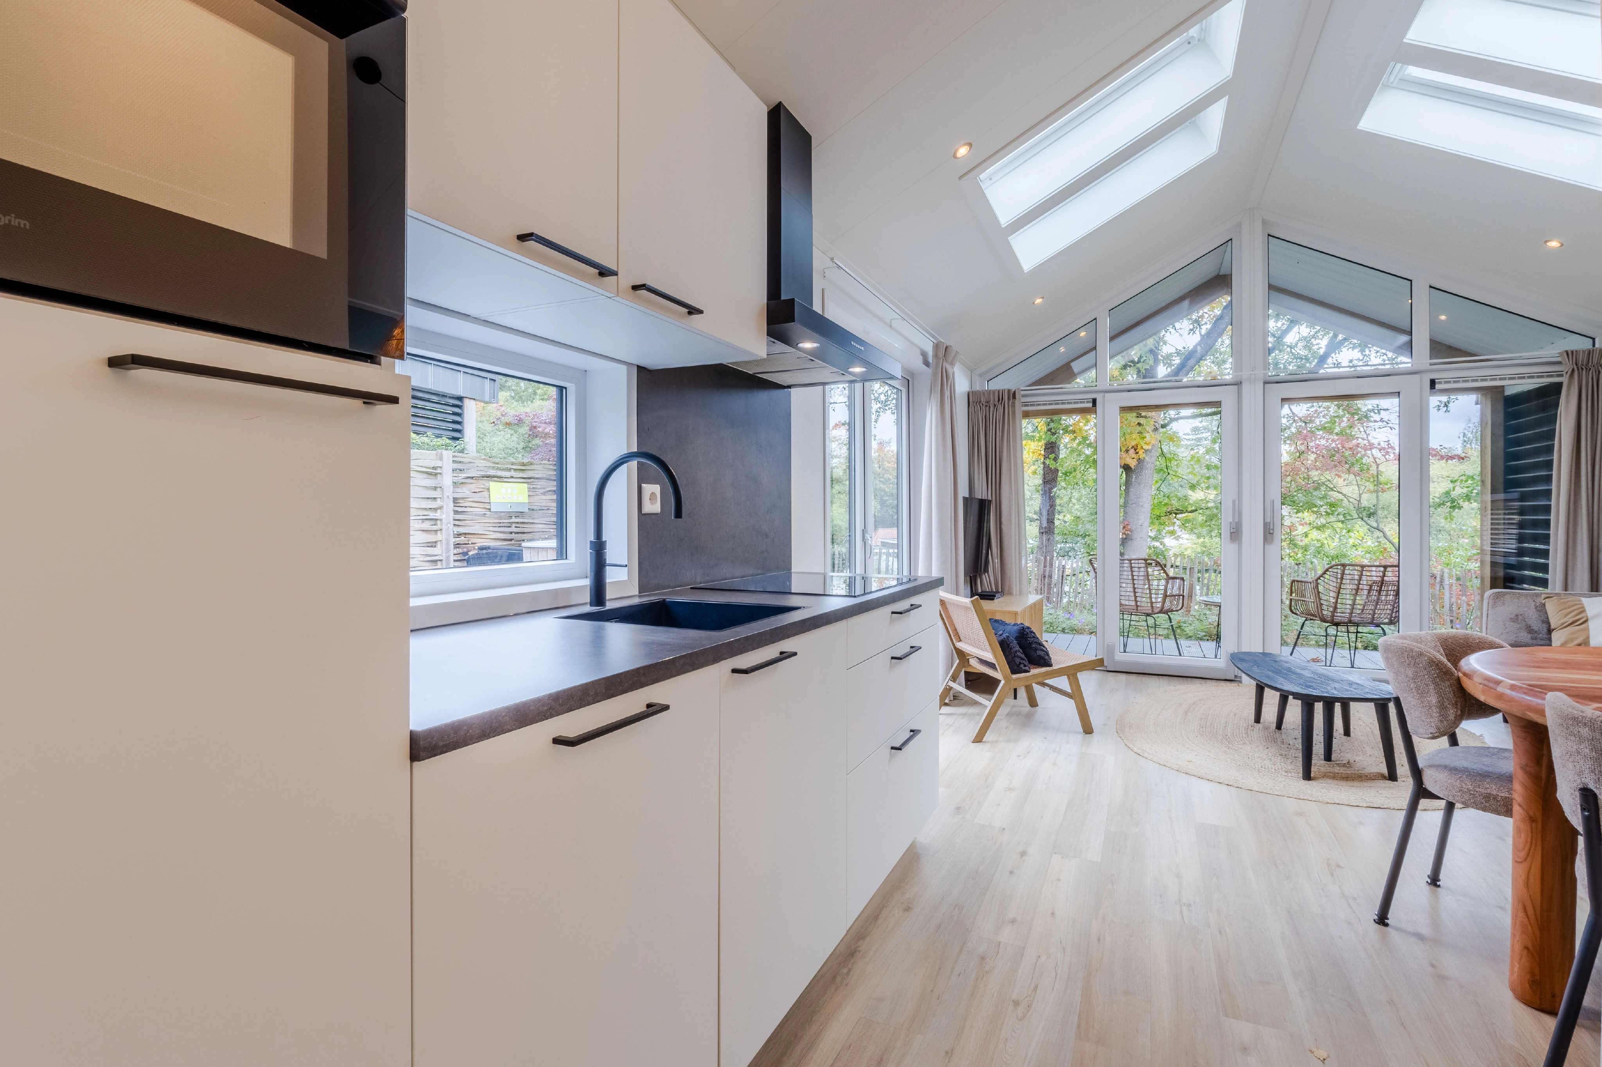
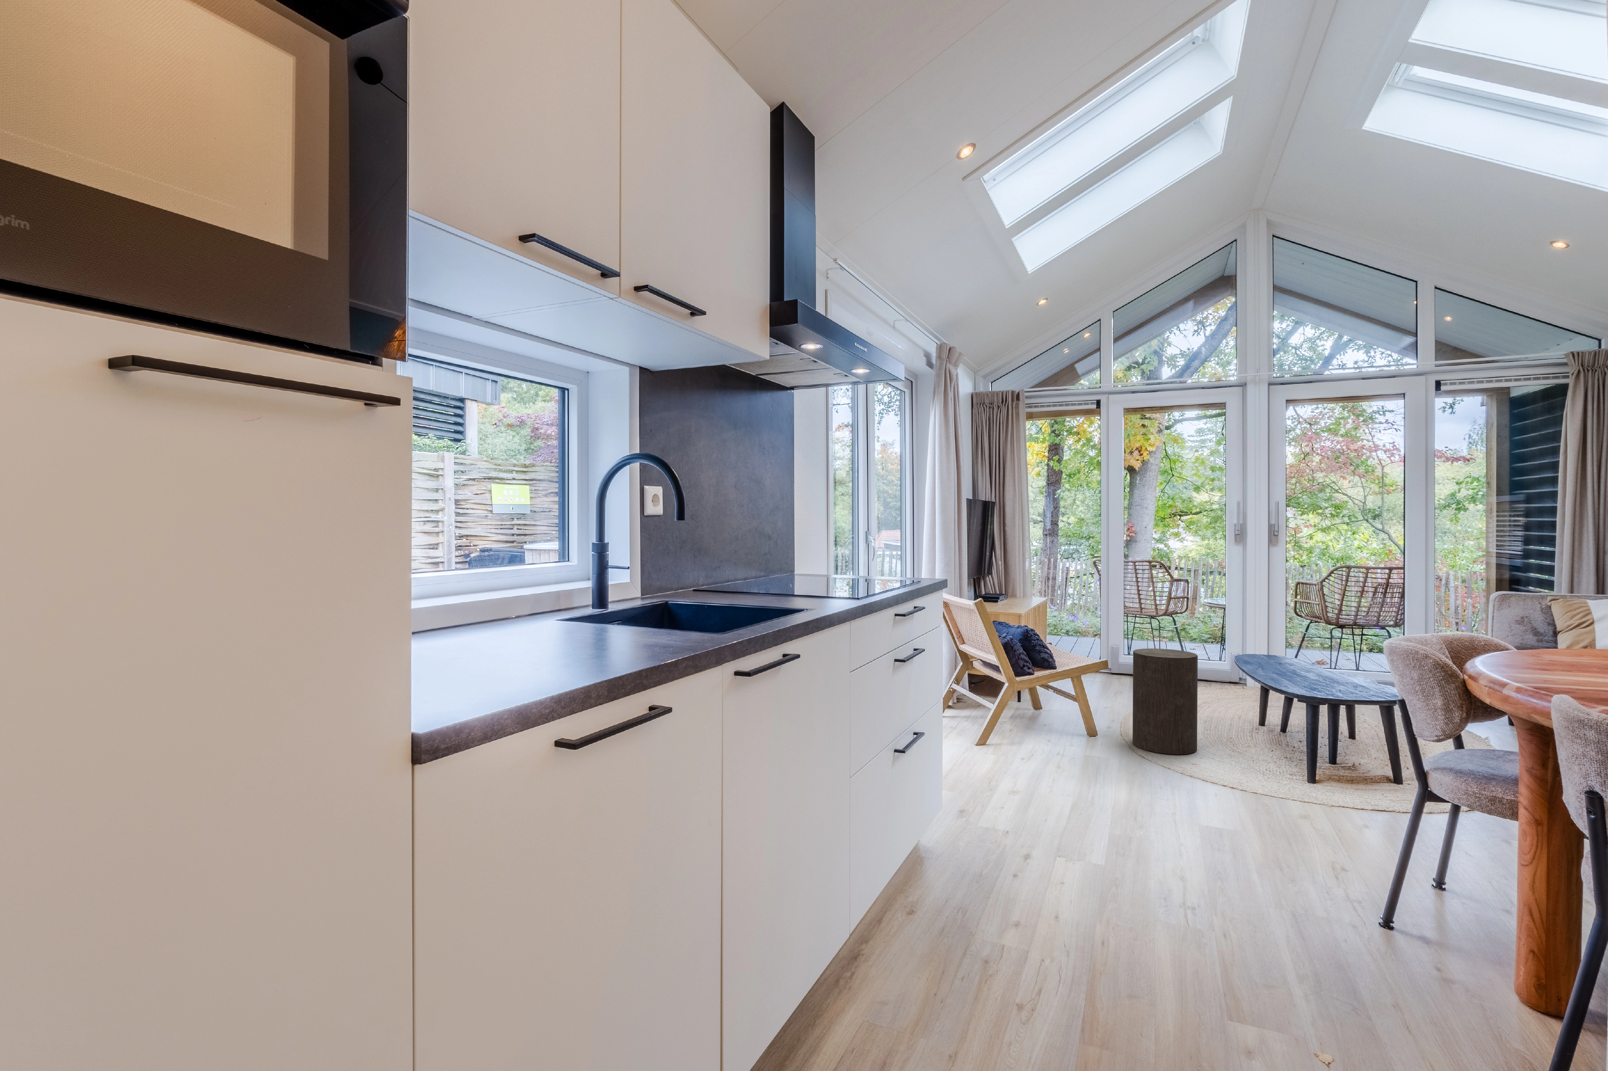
+ stool [1132,648,1198,754]
